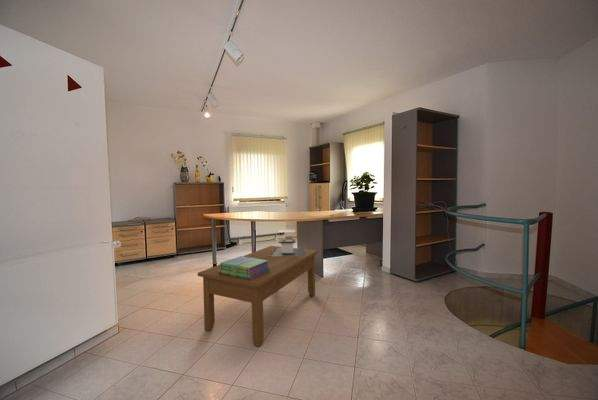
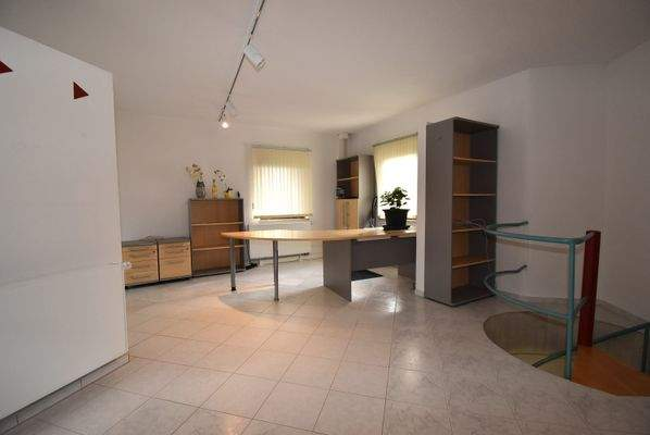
- stack of books [218,255,270,280]
- architectural model [269,229,305,256]
- coffee table [197,245,319,348]
